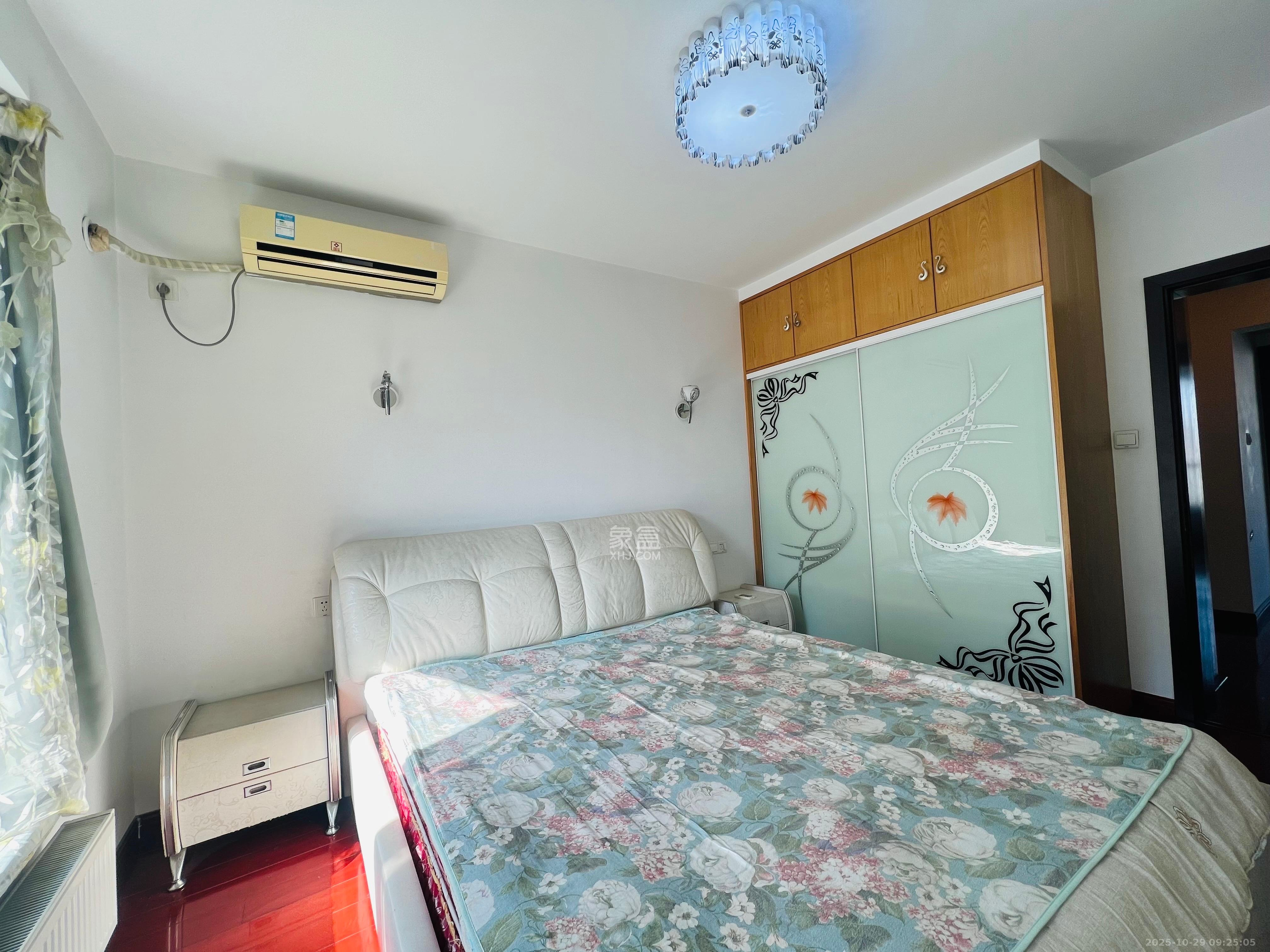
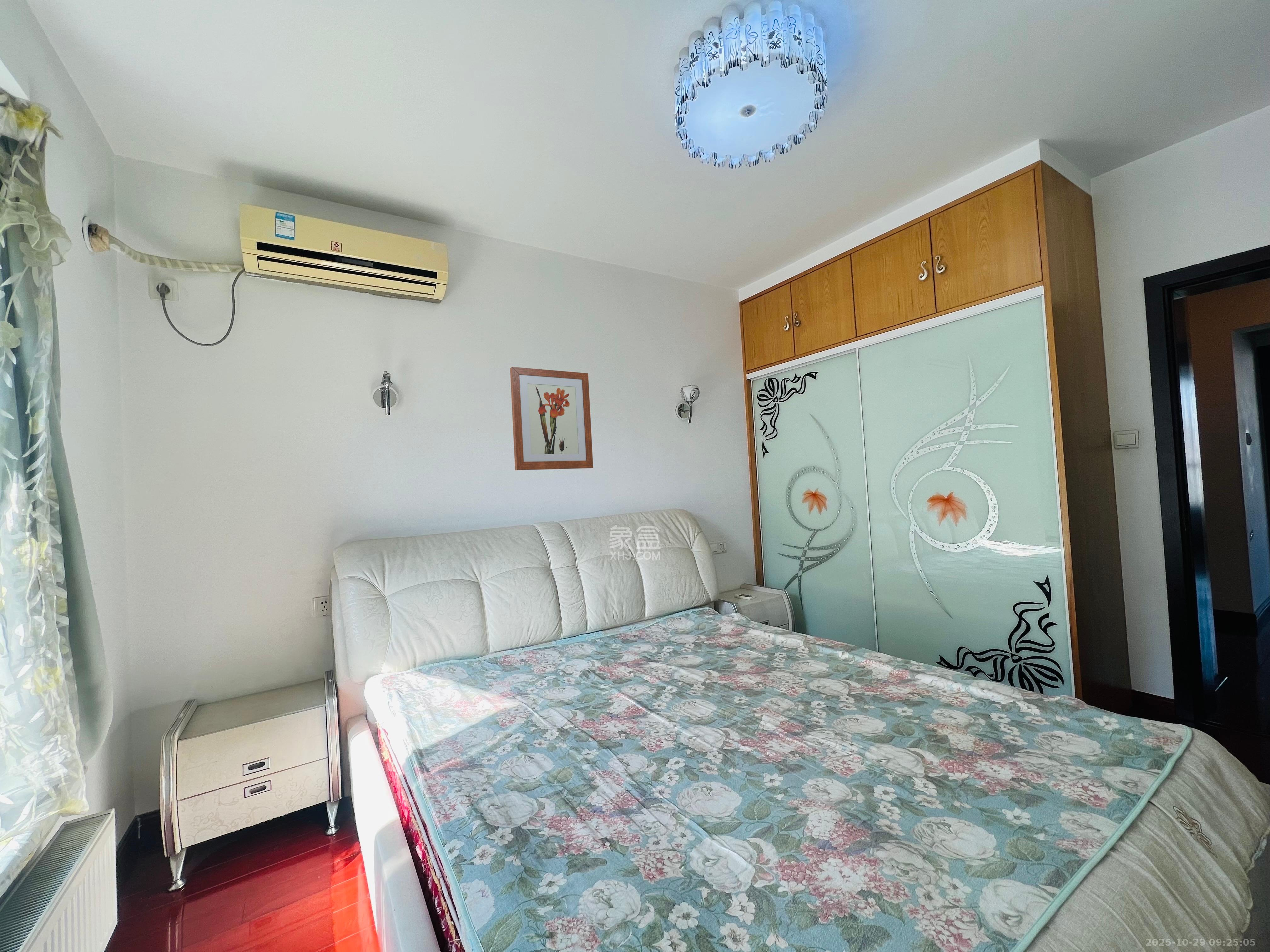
+ wall art [510,366,593,471]
